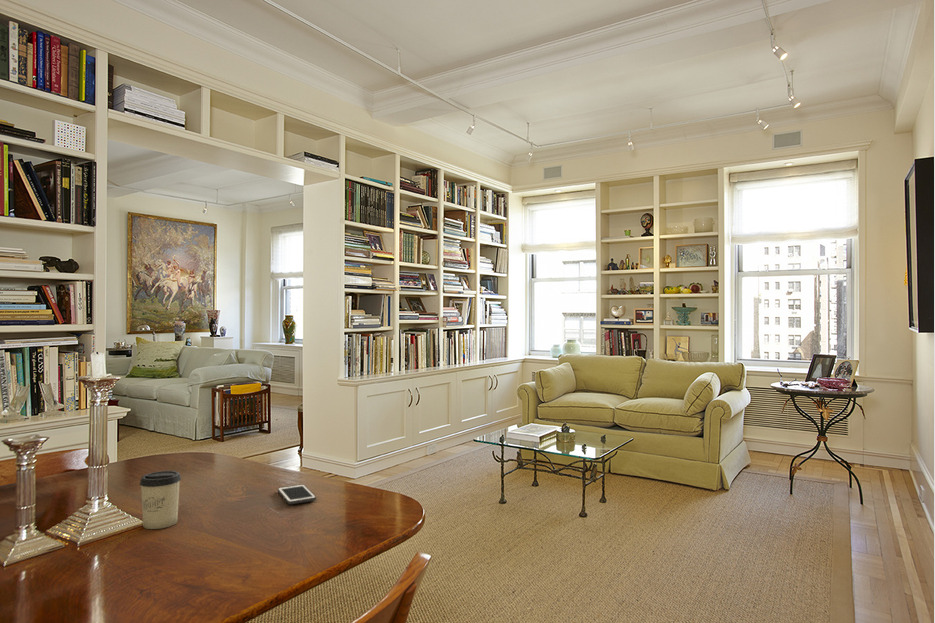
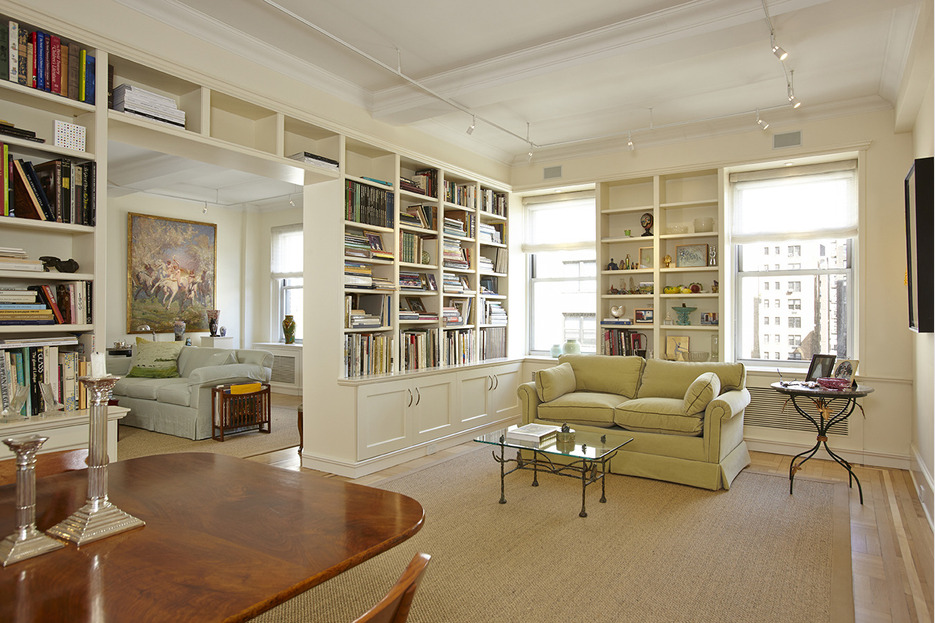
- cell phone [277,483,317,505]
- cup [139,470,182,530]
